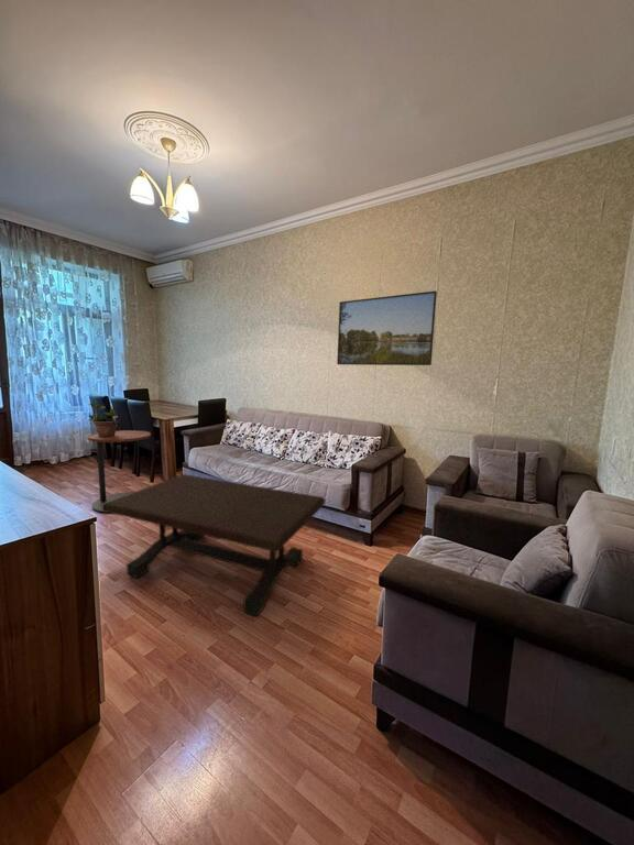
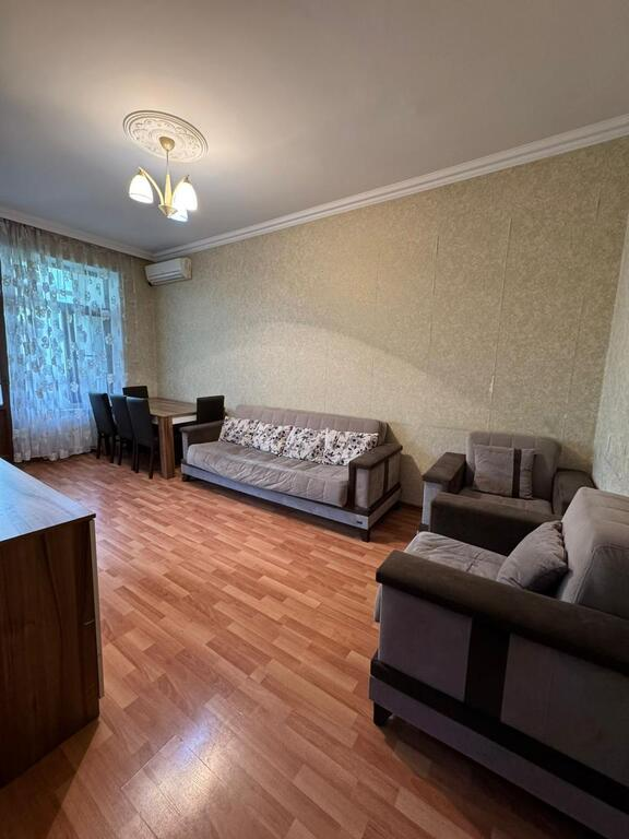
- potted plant [87,399,119,437]
- side table [87,429,152,514]
- coffee table [102,473,326,617]
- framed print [336,290,438,366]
